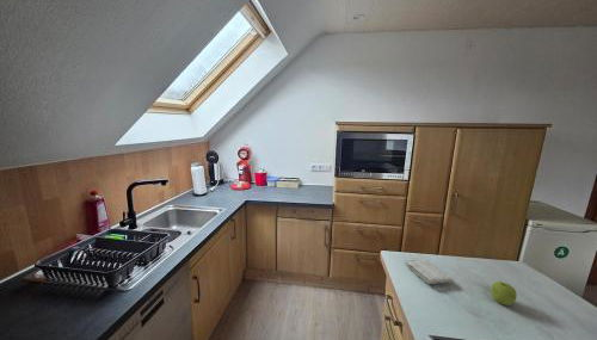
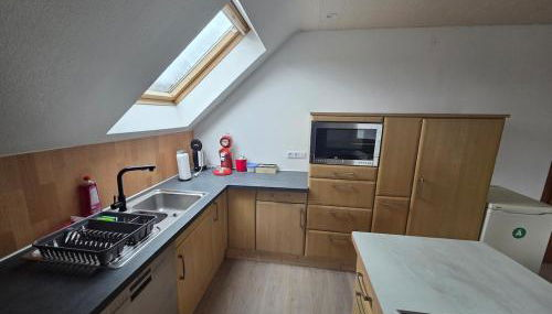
- fruit [490,280,518,307]
- washcloth [405,259,454,285]
